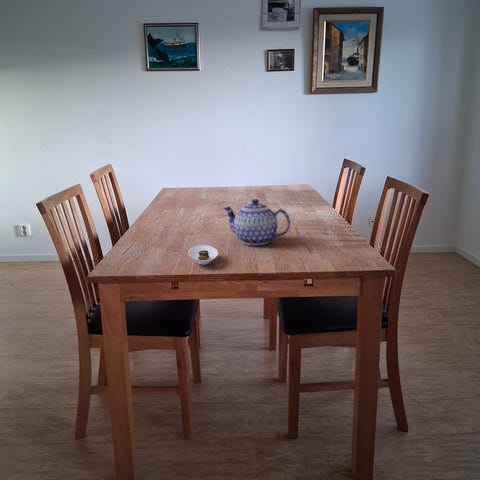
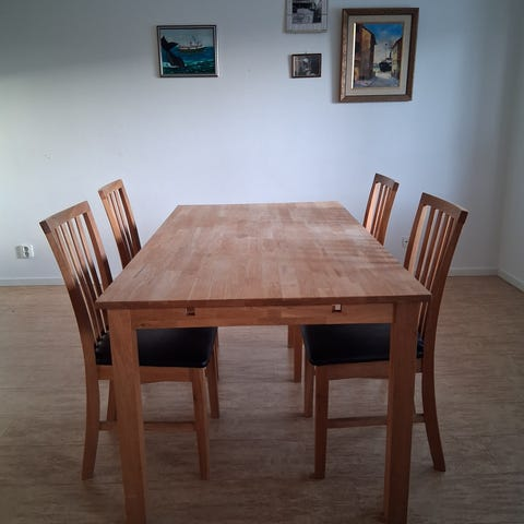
- saucer [187,244,219,266]
- teapot [222,198,291,246]
